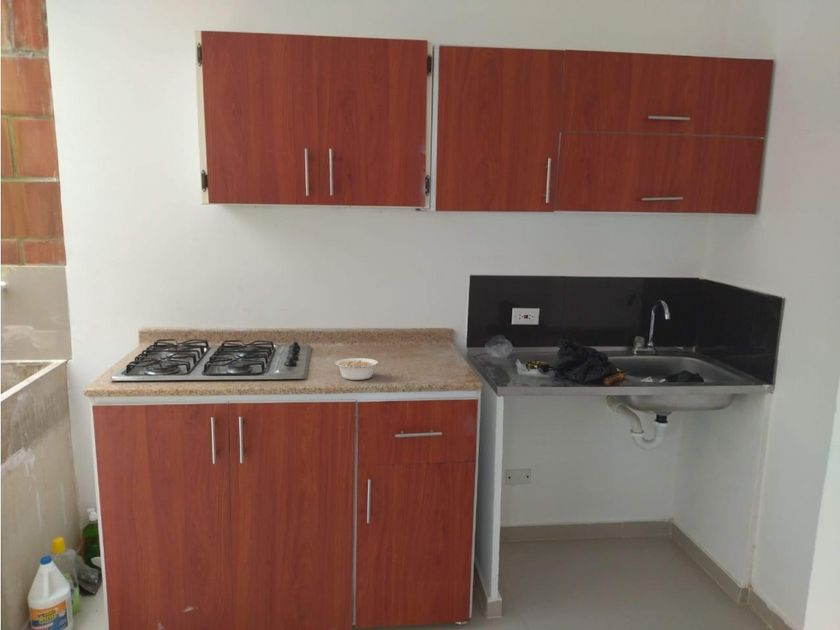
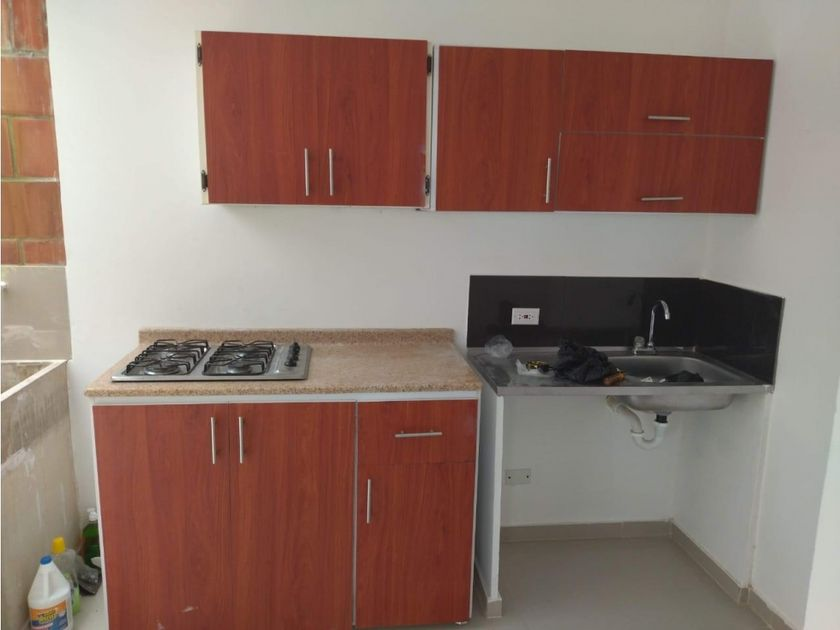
- legume [335,357,383,381]
